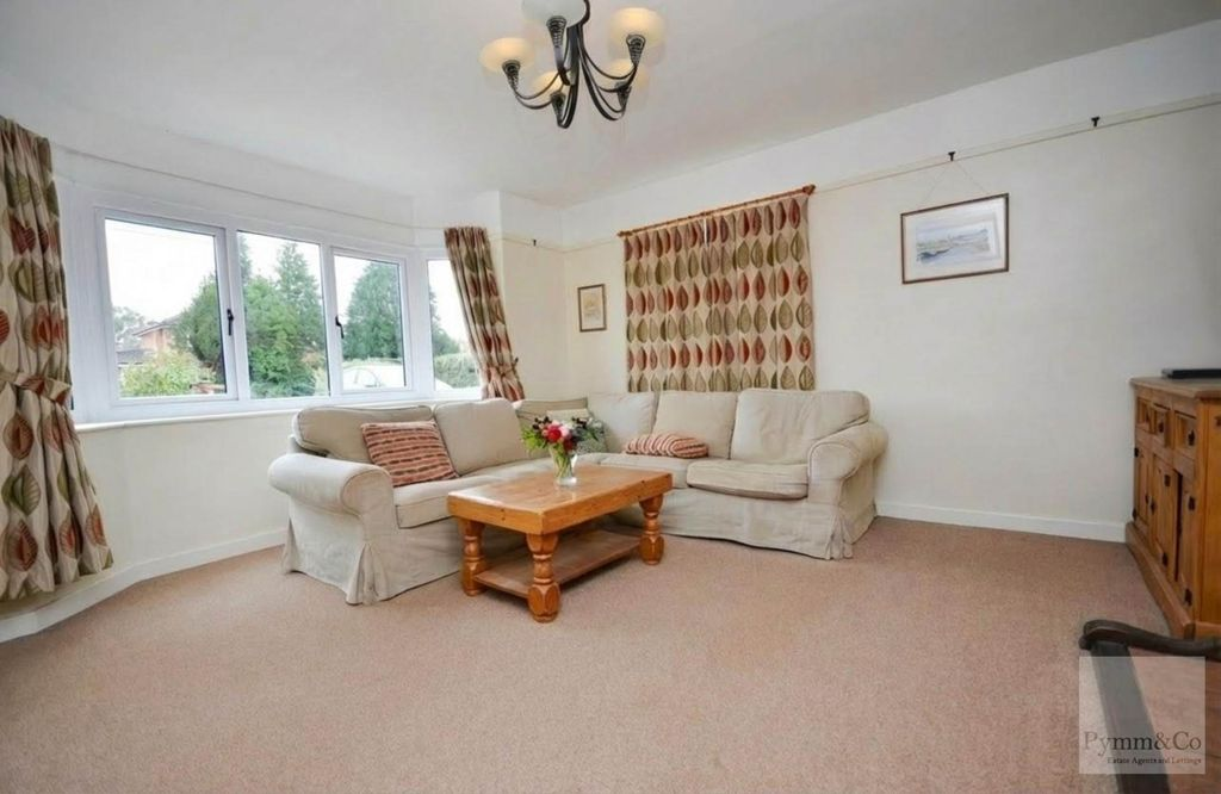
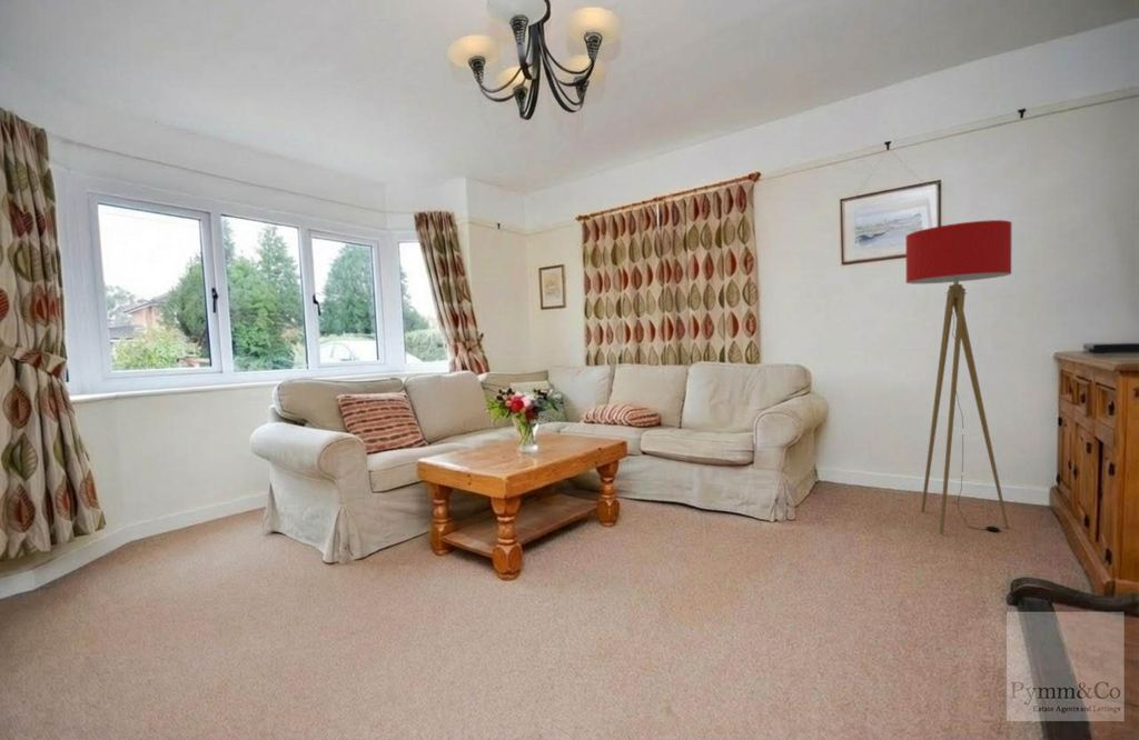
+ floor lamp [905,219,1012,536]
